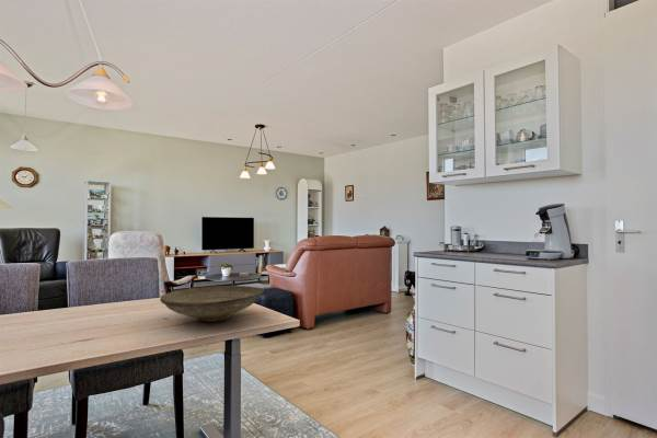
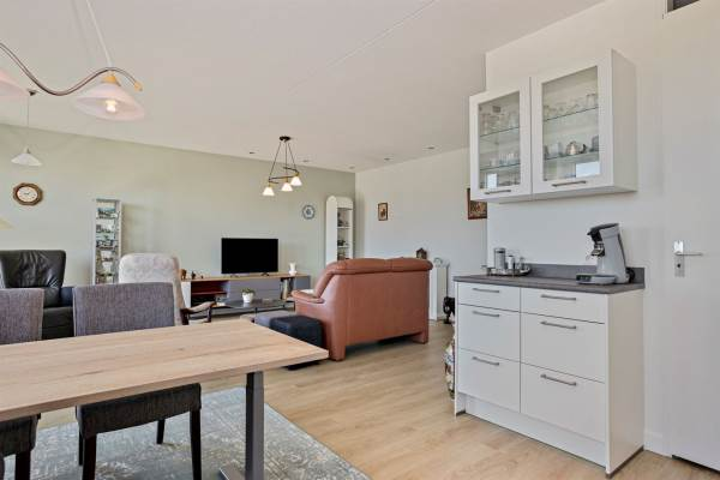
- decorative bowl [159,285,265,323]
